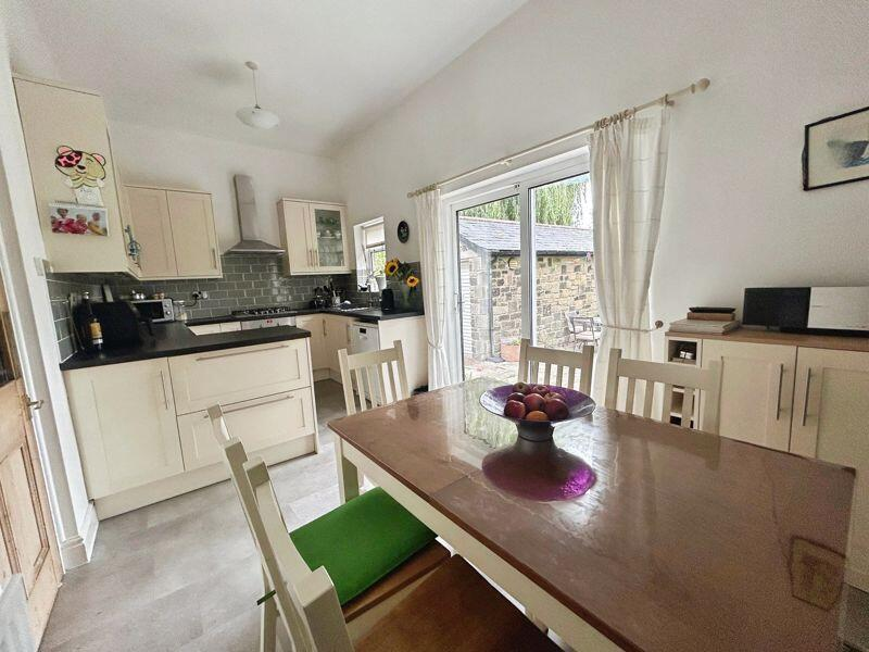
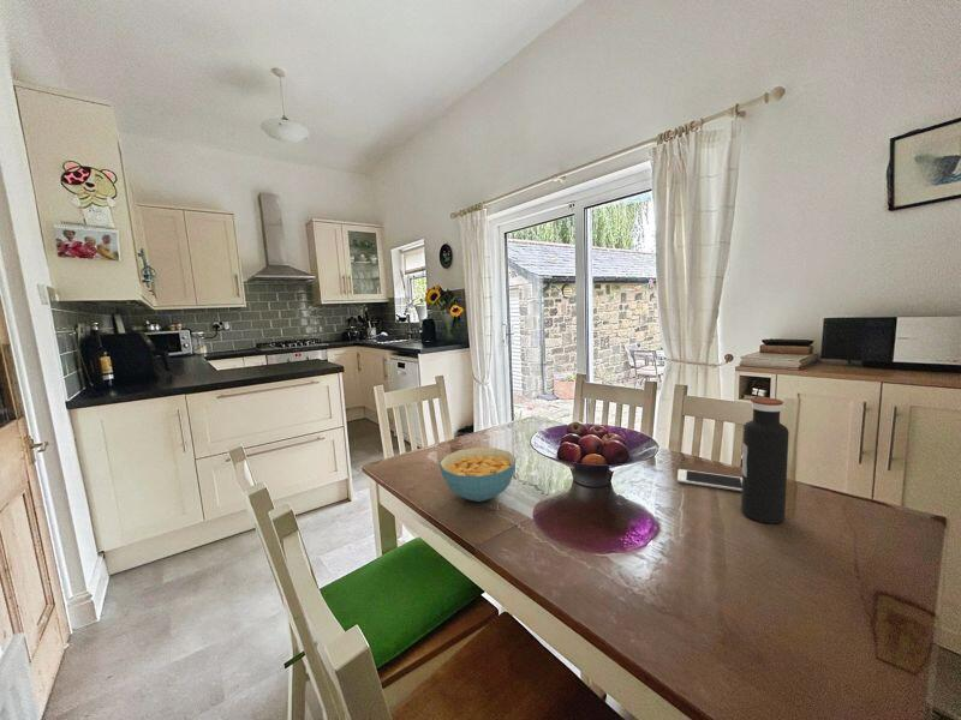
+ water bottle [740,396,790,524]
+ cereal bowl [438,446,518,503]
+ cell phone [676,468,742,492]
